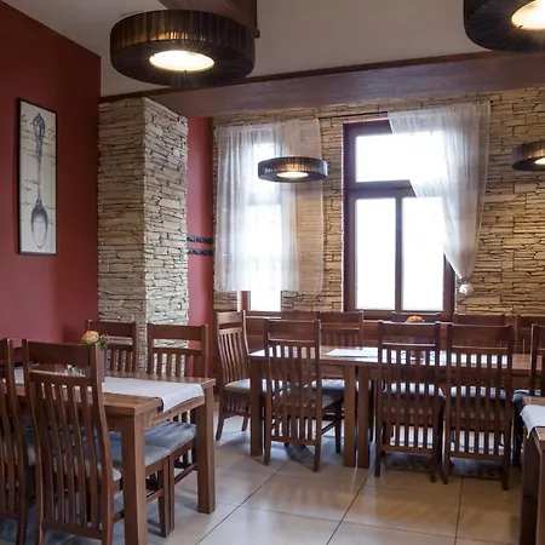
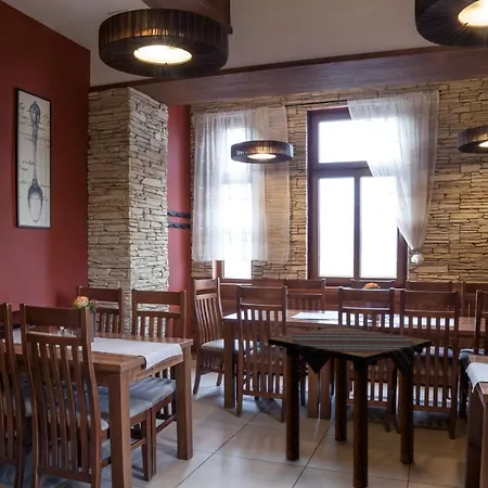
+ side table [268,325,433,488]
